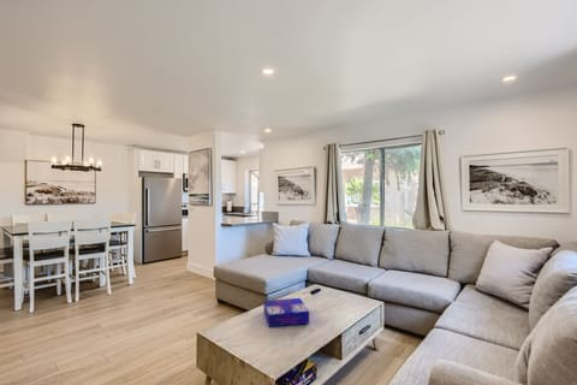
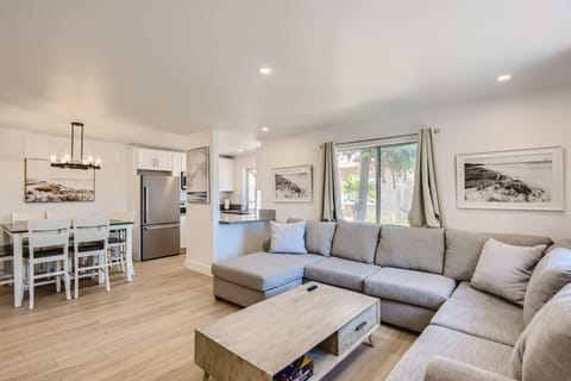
- board game [263,297,310,328]
